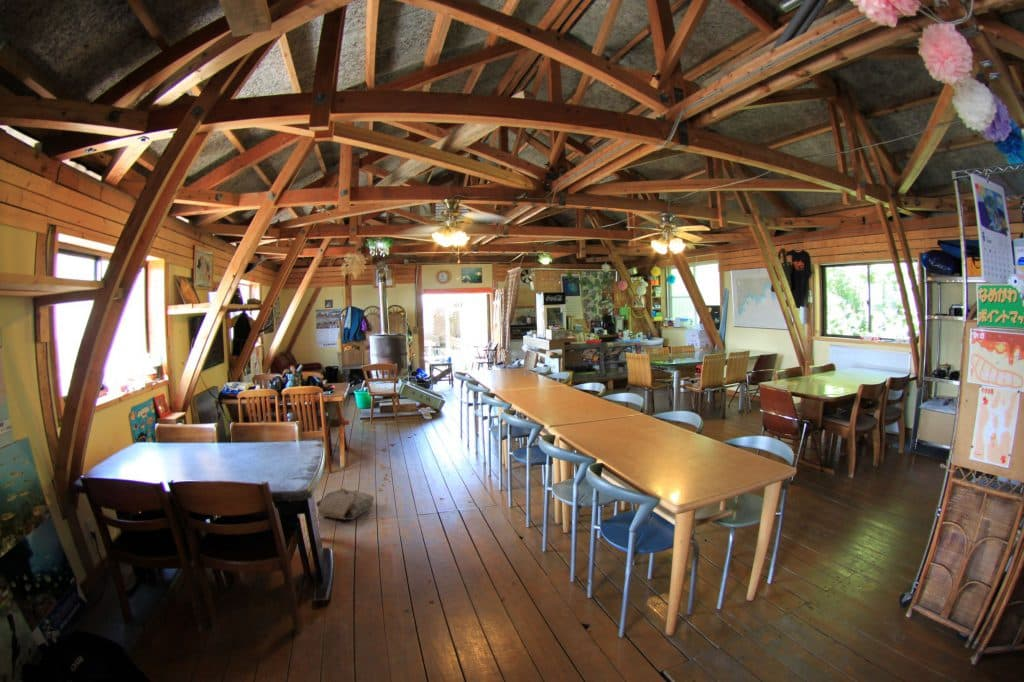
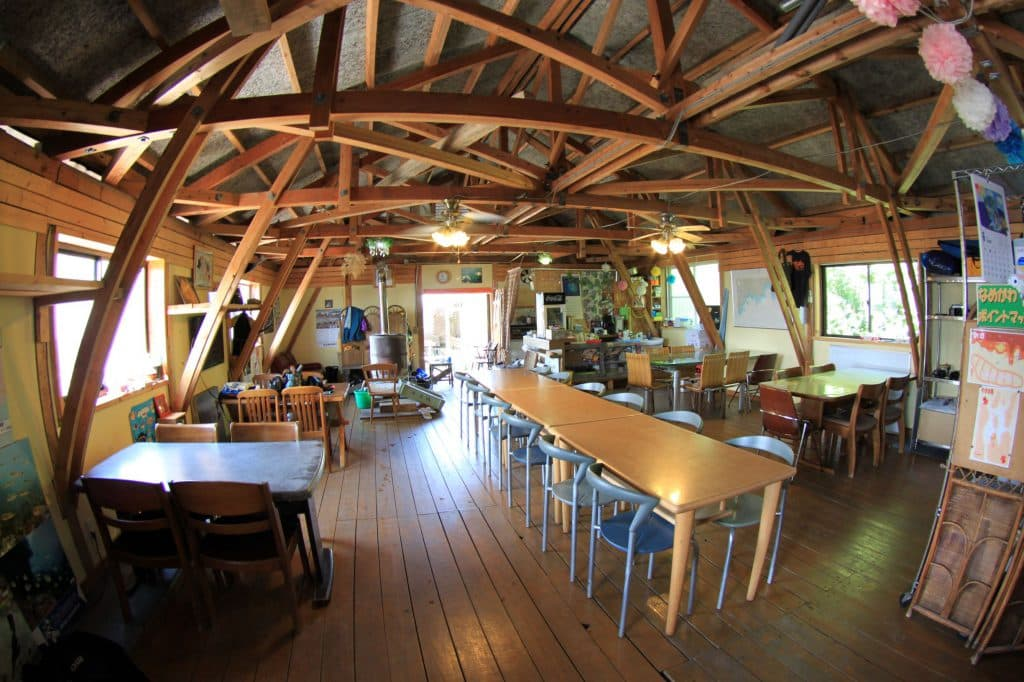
- bag [315,487,375,521]
